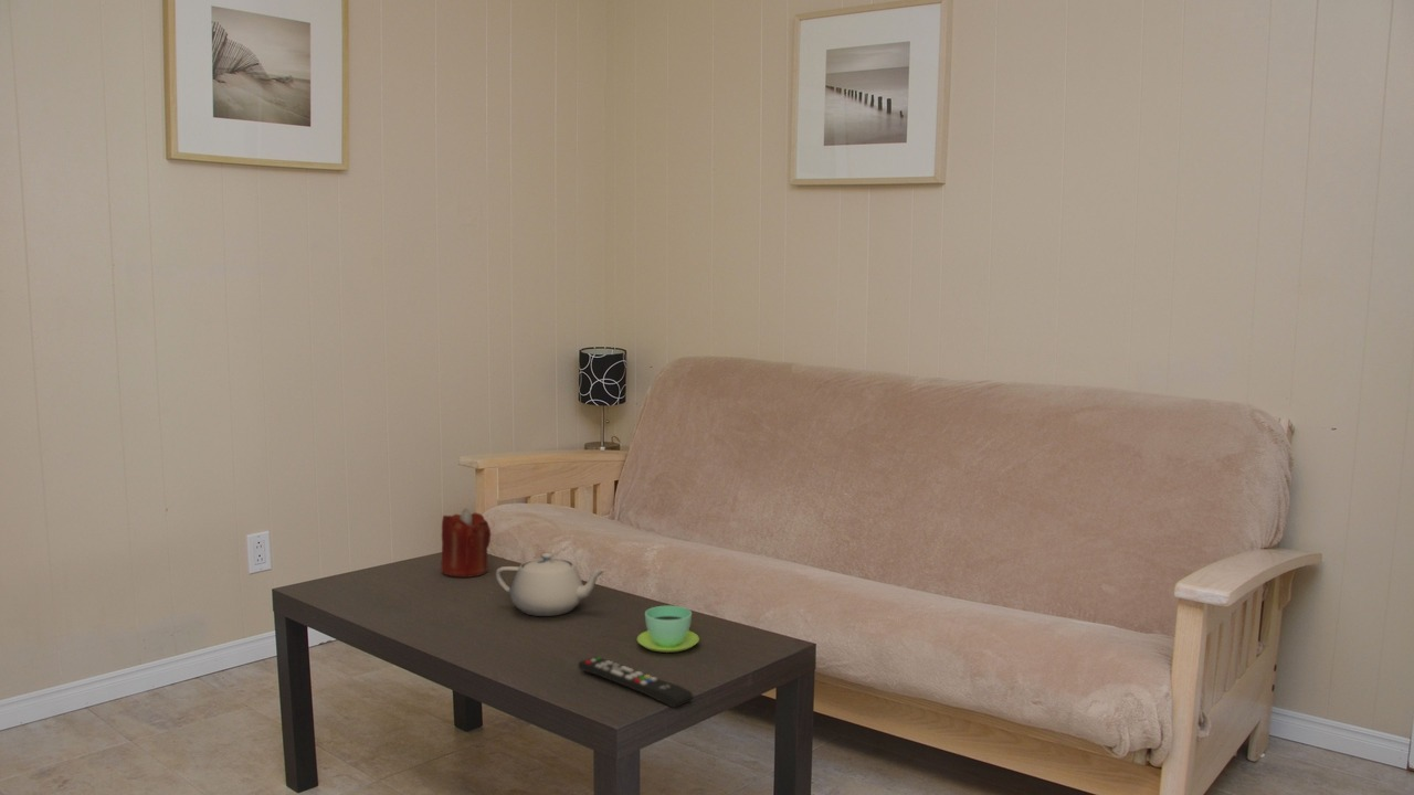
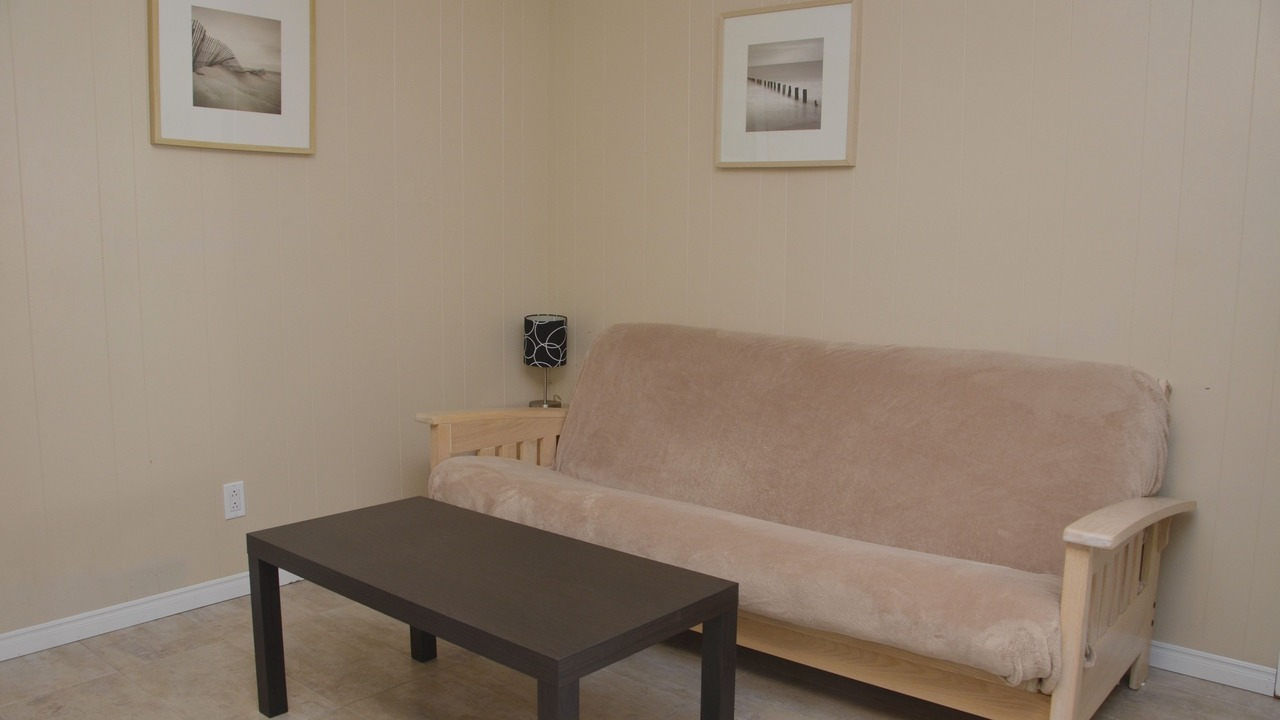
- teapot [495,551,608,617]
- remote control [577,655,694,709]
- cup [636,605,700,654]
- candle [440,507,492,579]
